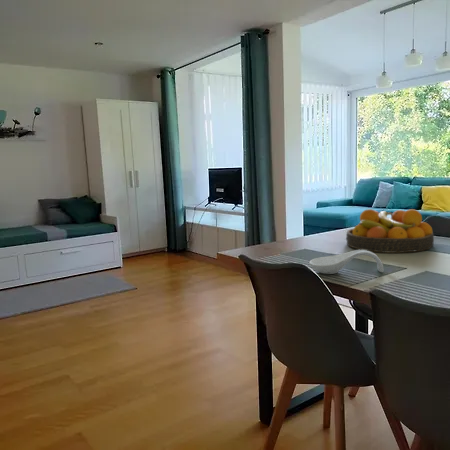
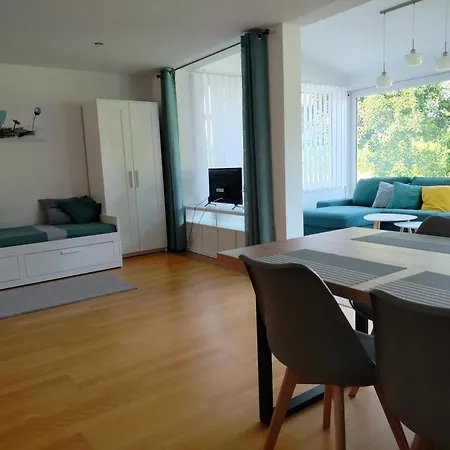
- spoon rest [308,249,385,275]
- fruit bowl [345,208,435,254]
